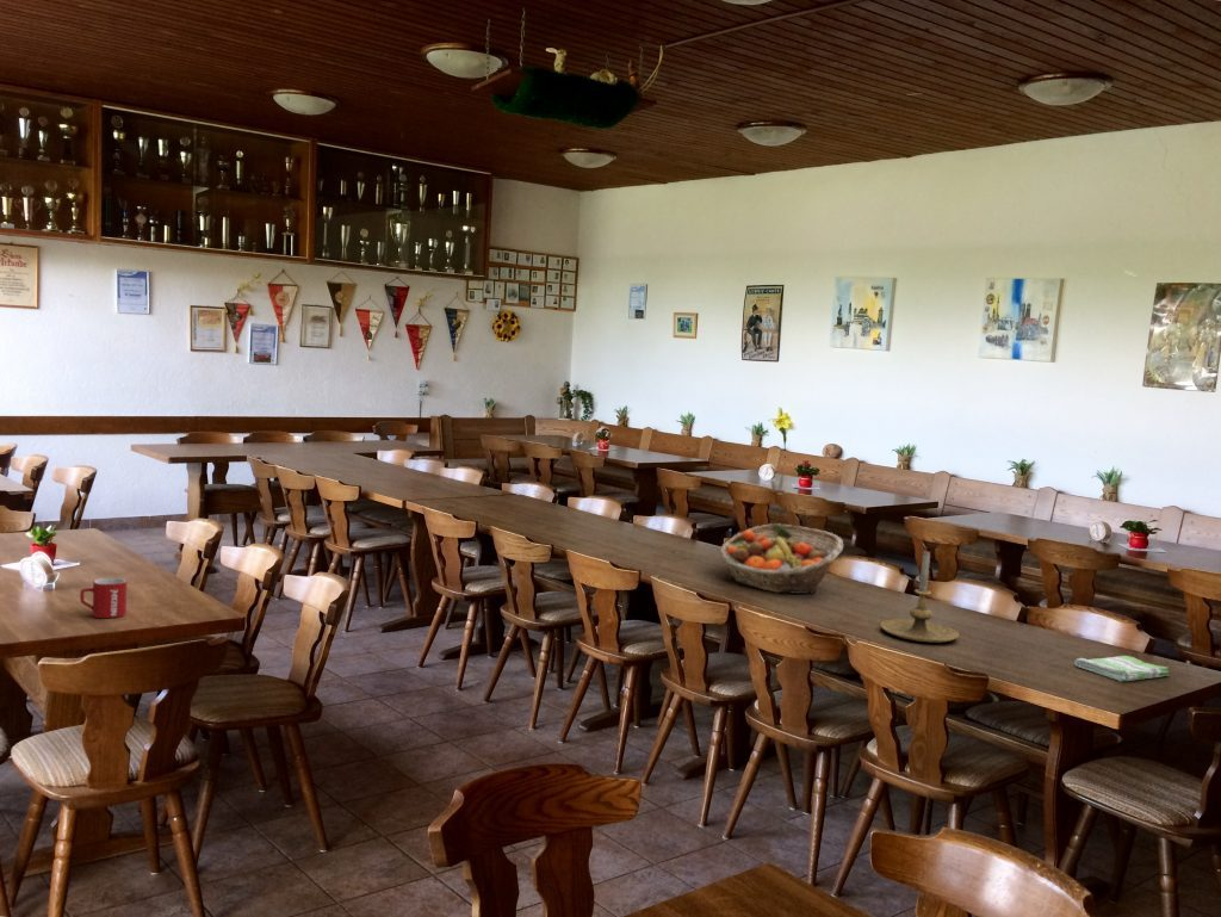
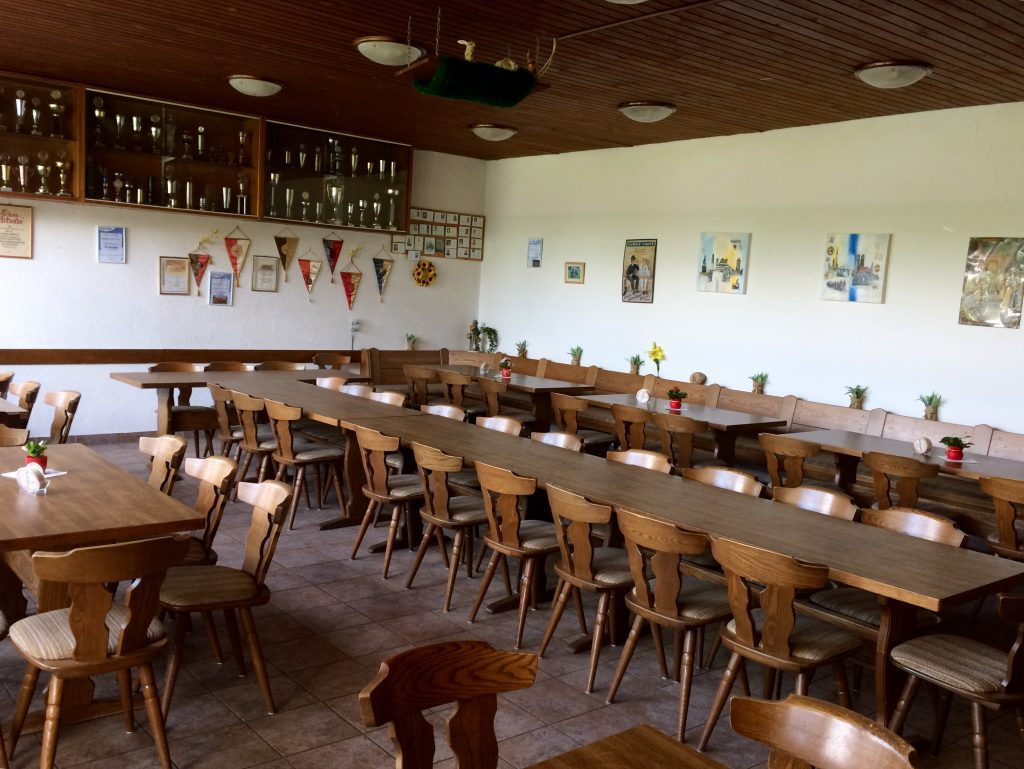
- candle holder [880,550,960,644]
- mug [79,576,128,619]
- fruit basket [719,522,844,595]
- dish towel [1073,655,1171,683]
